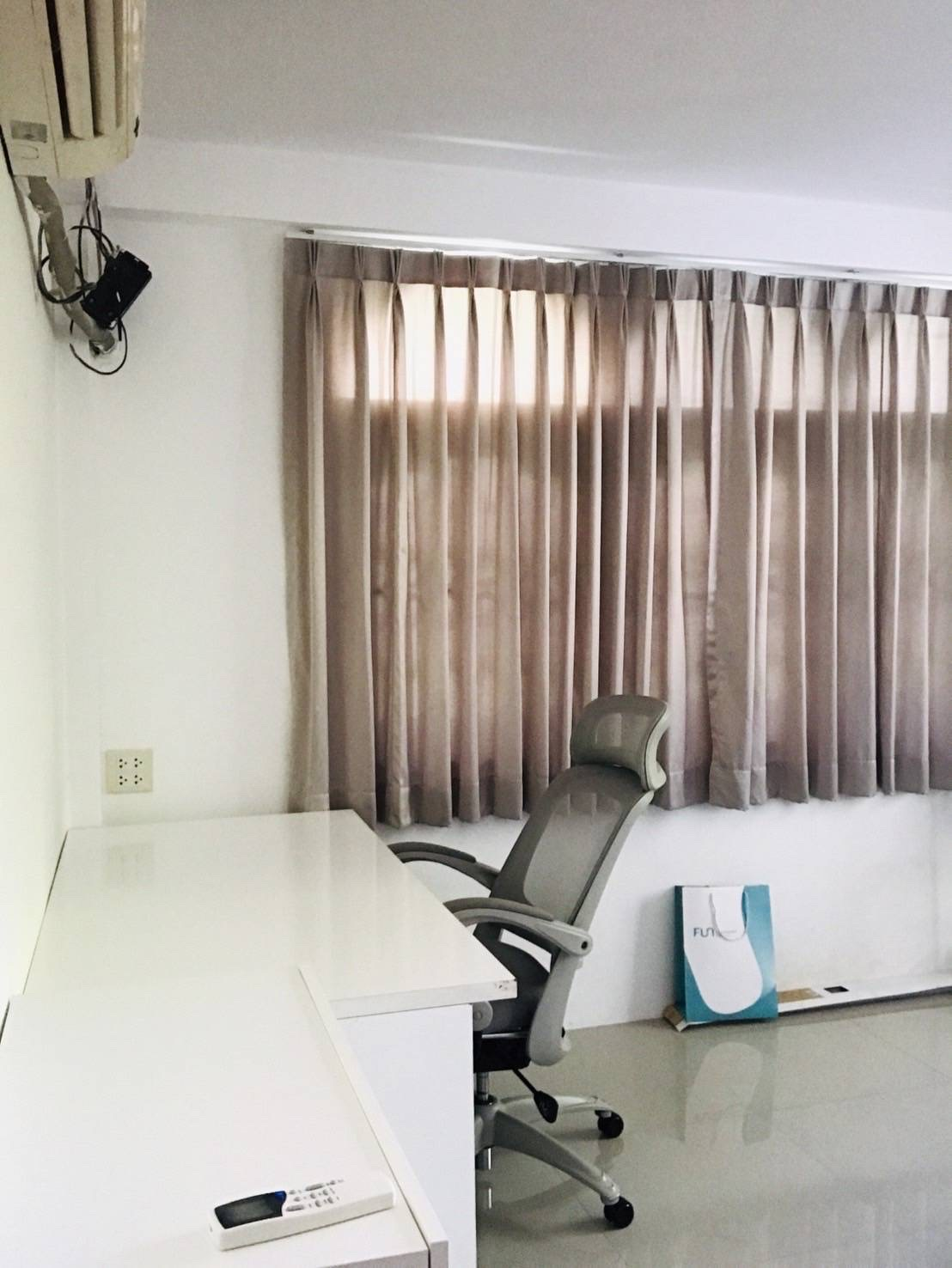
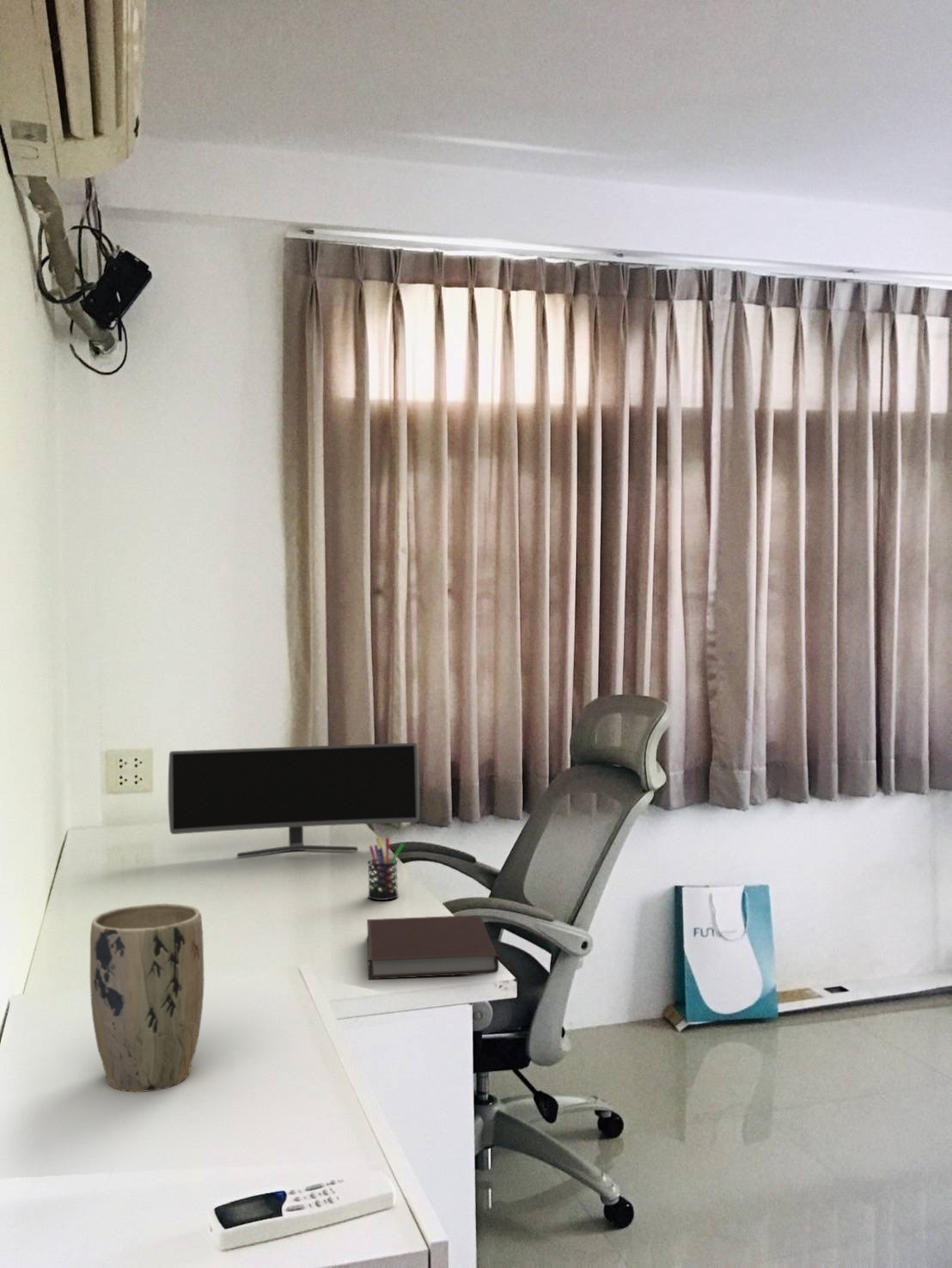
+ monitor [168,742,420,858]
+ notebook [366,914,499,980]
+ pen holder [367,837,406,901]
+ plant pot [89,903,205,1093]
